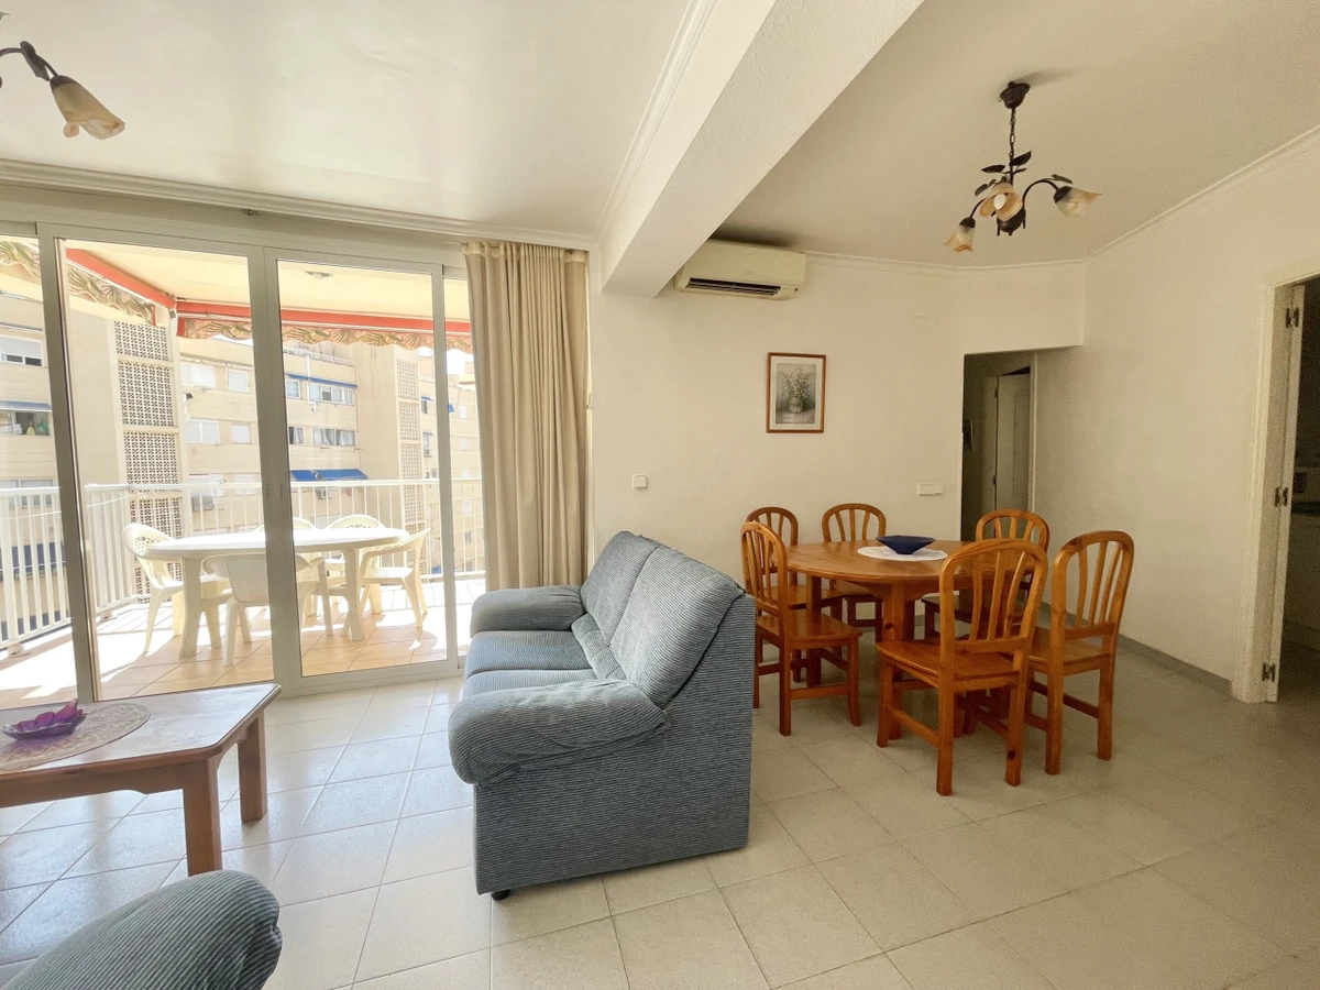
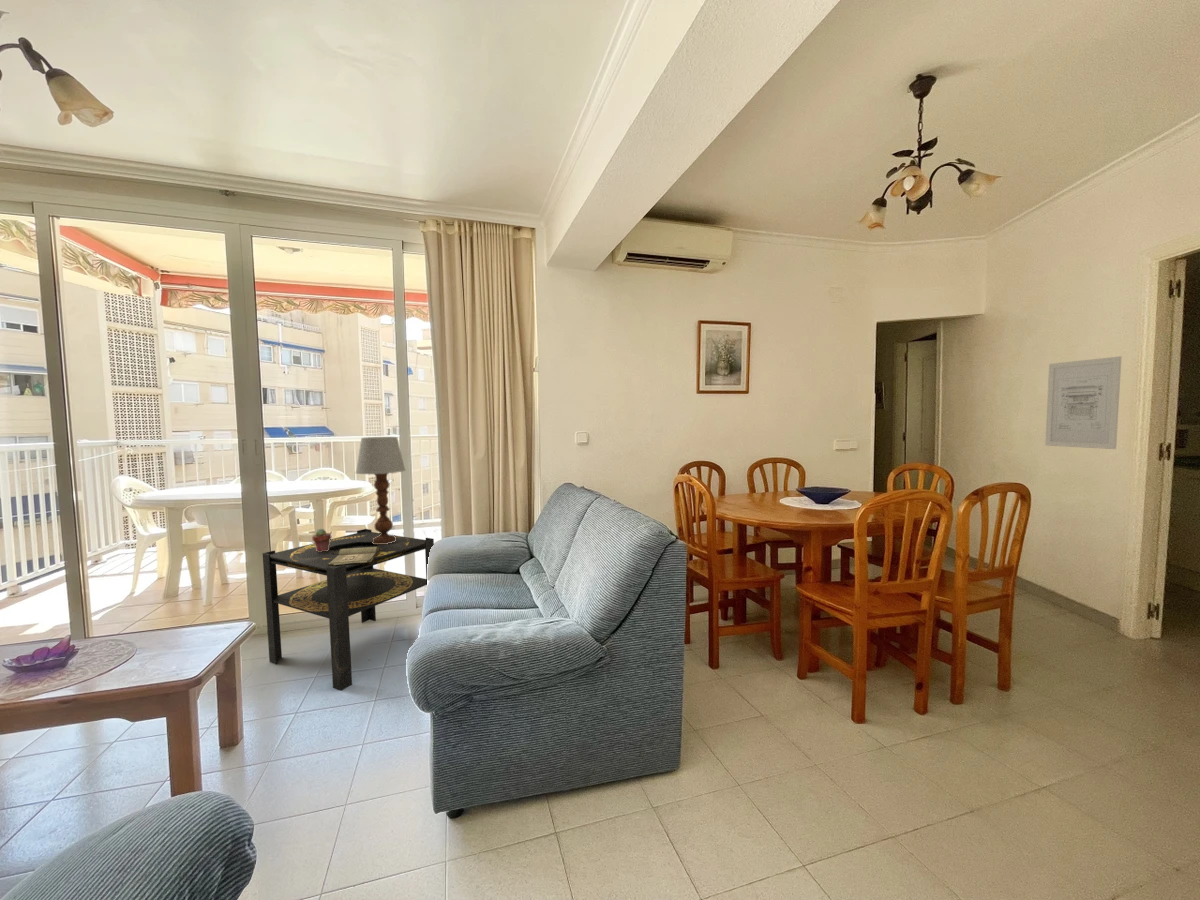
+ side table [262,528,435,691]
+ wall art [1044,355,1123,450]
+ table lamp [355,436,407,544]
+ hardback book [328,547,383,566]
+ potted succulent [311,528,333,552]
